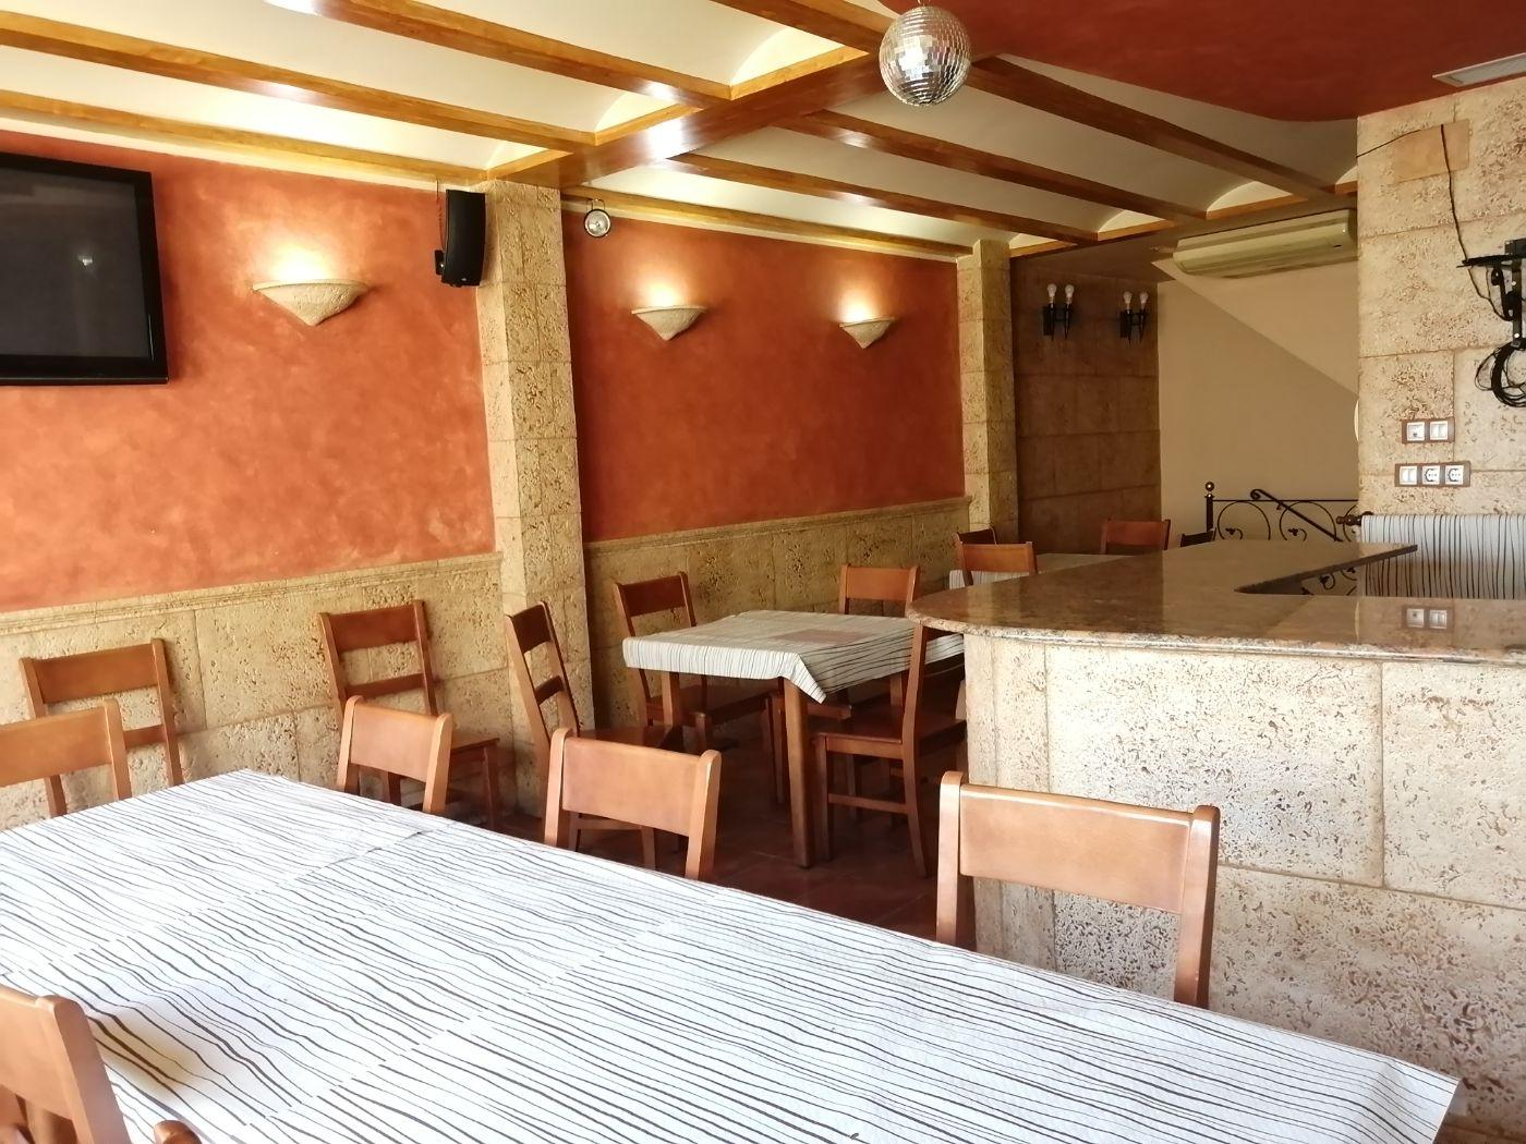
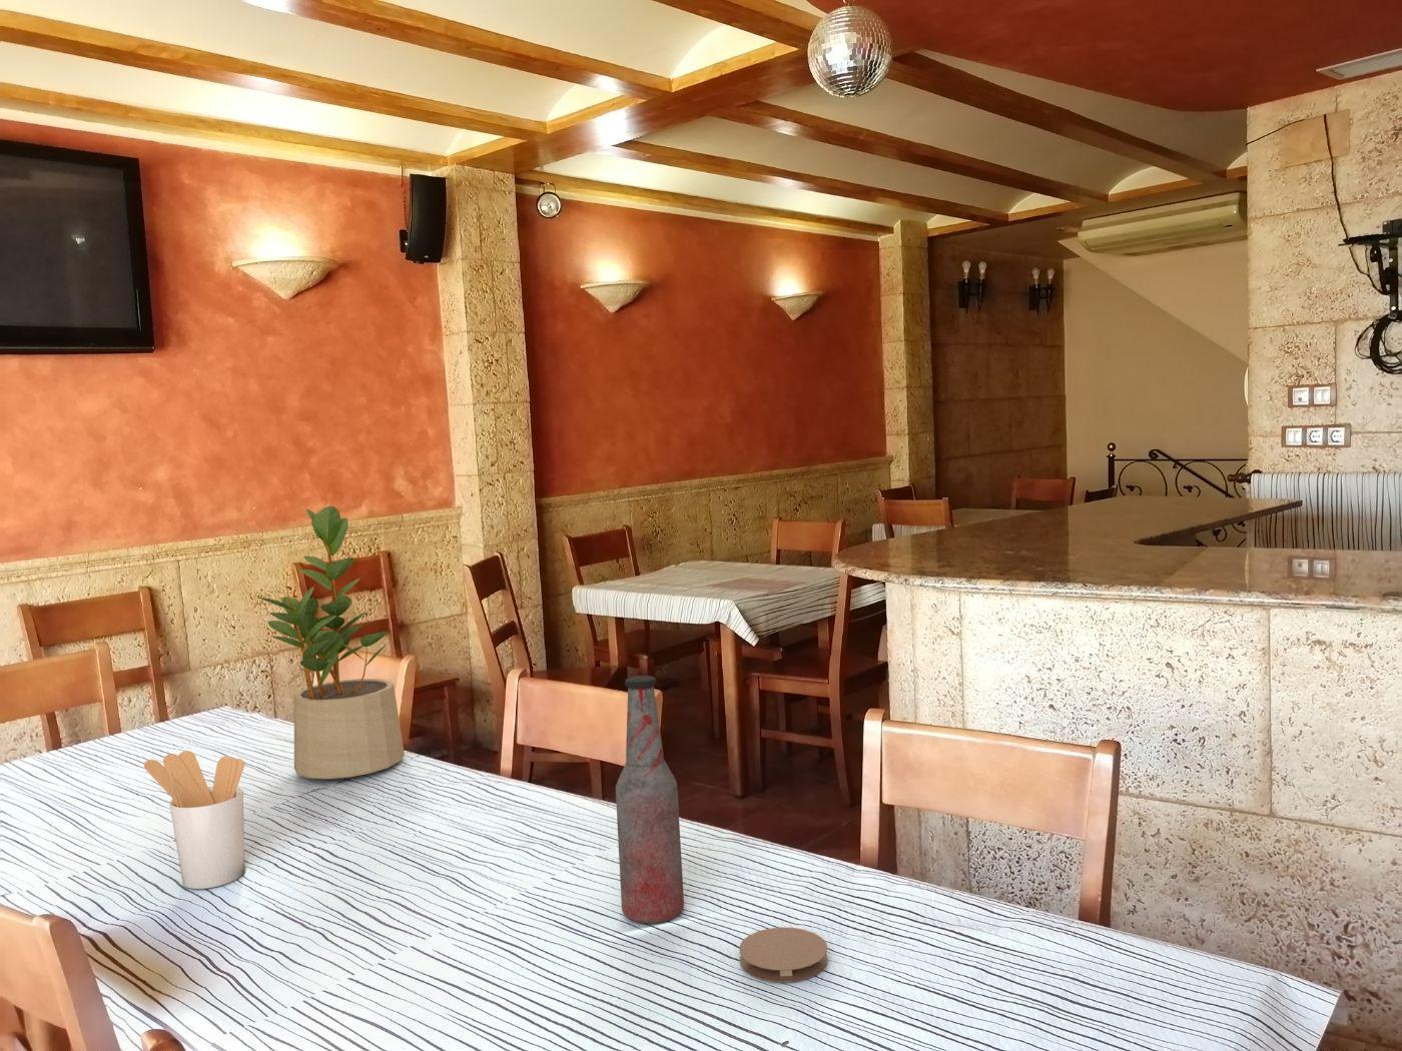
+ bottle [615,675,684,925]
+ coaster [739,926,829,983]
+ potted plant [255,506,405,779]
+ utensil holder [144,750,245,890]
